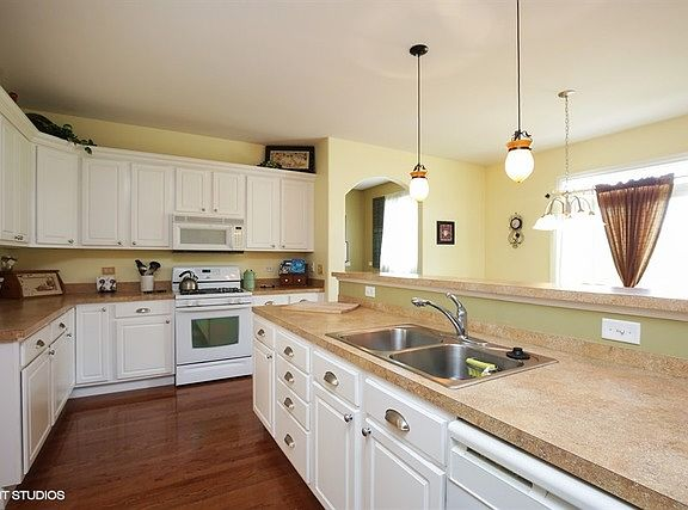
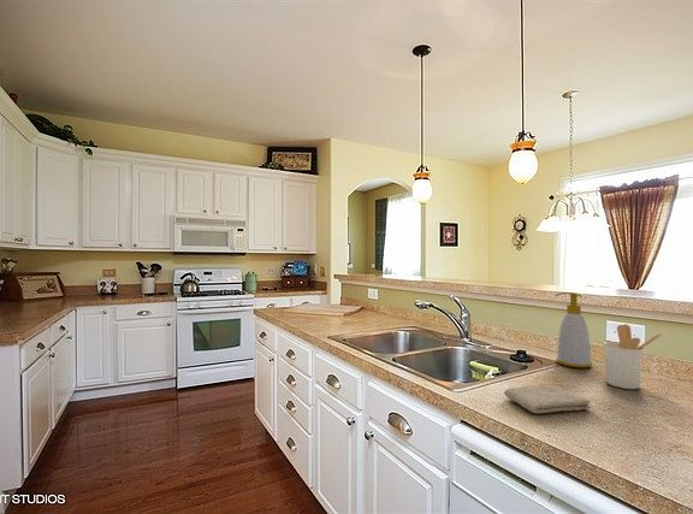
+ utensil holder [603,324,665,390]
+ washcloth [503,384,592,414]
+ soap bottle [555,291,593,368]
